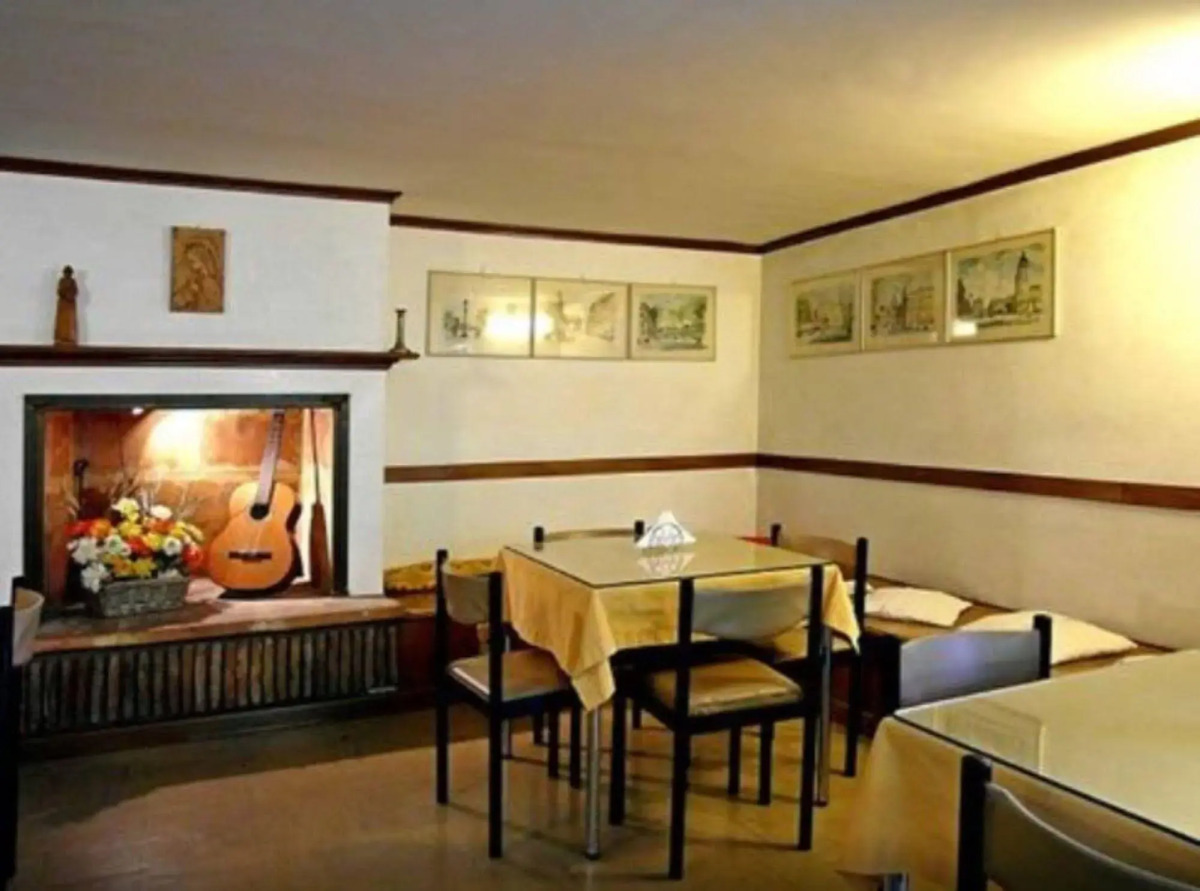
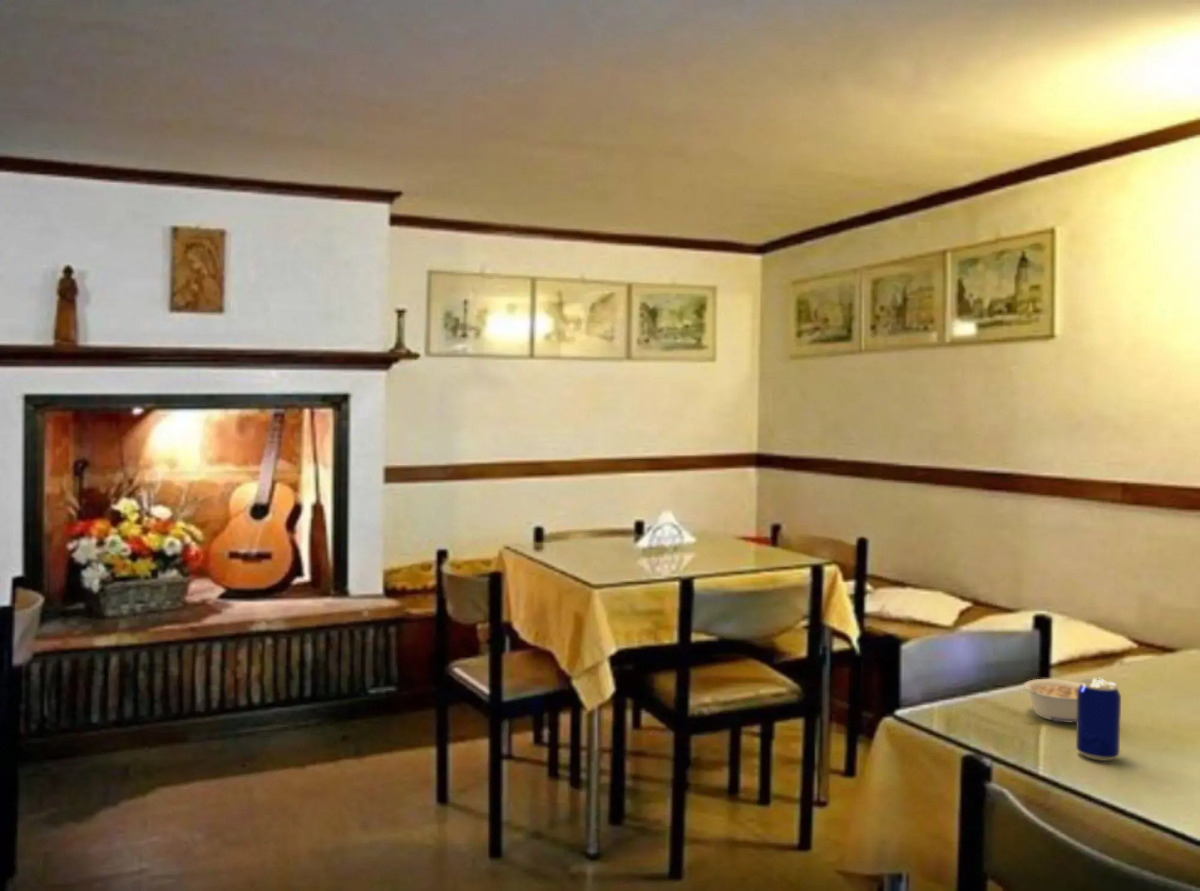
+ beer can [1075,677,1122,762]
+ legume [1021,678,1081,723]
